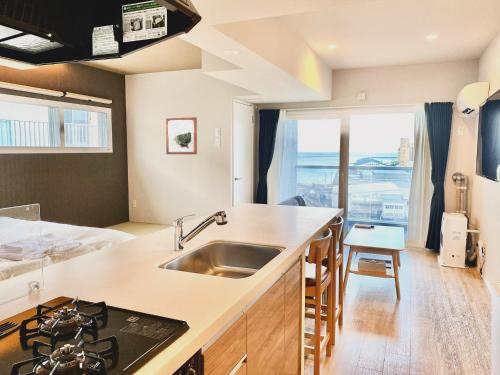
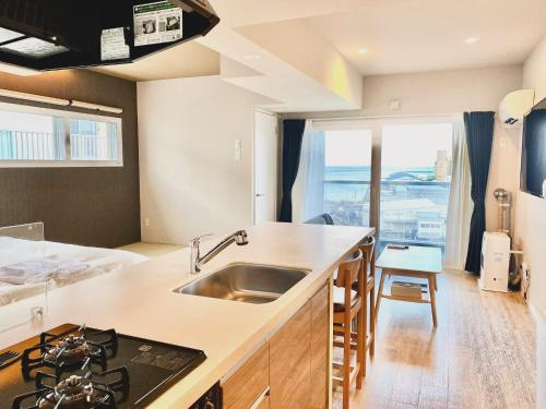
- wall art [165,116,198,155]
